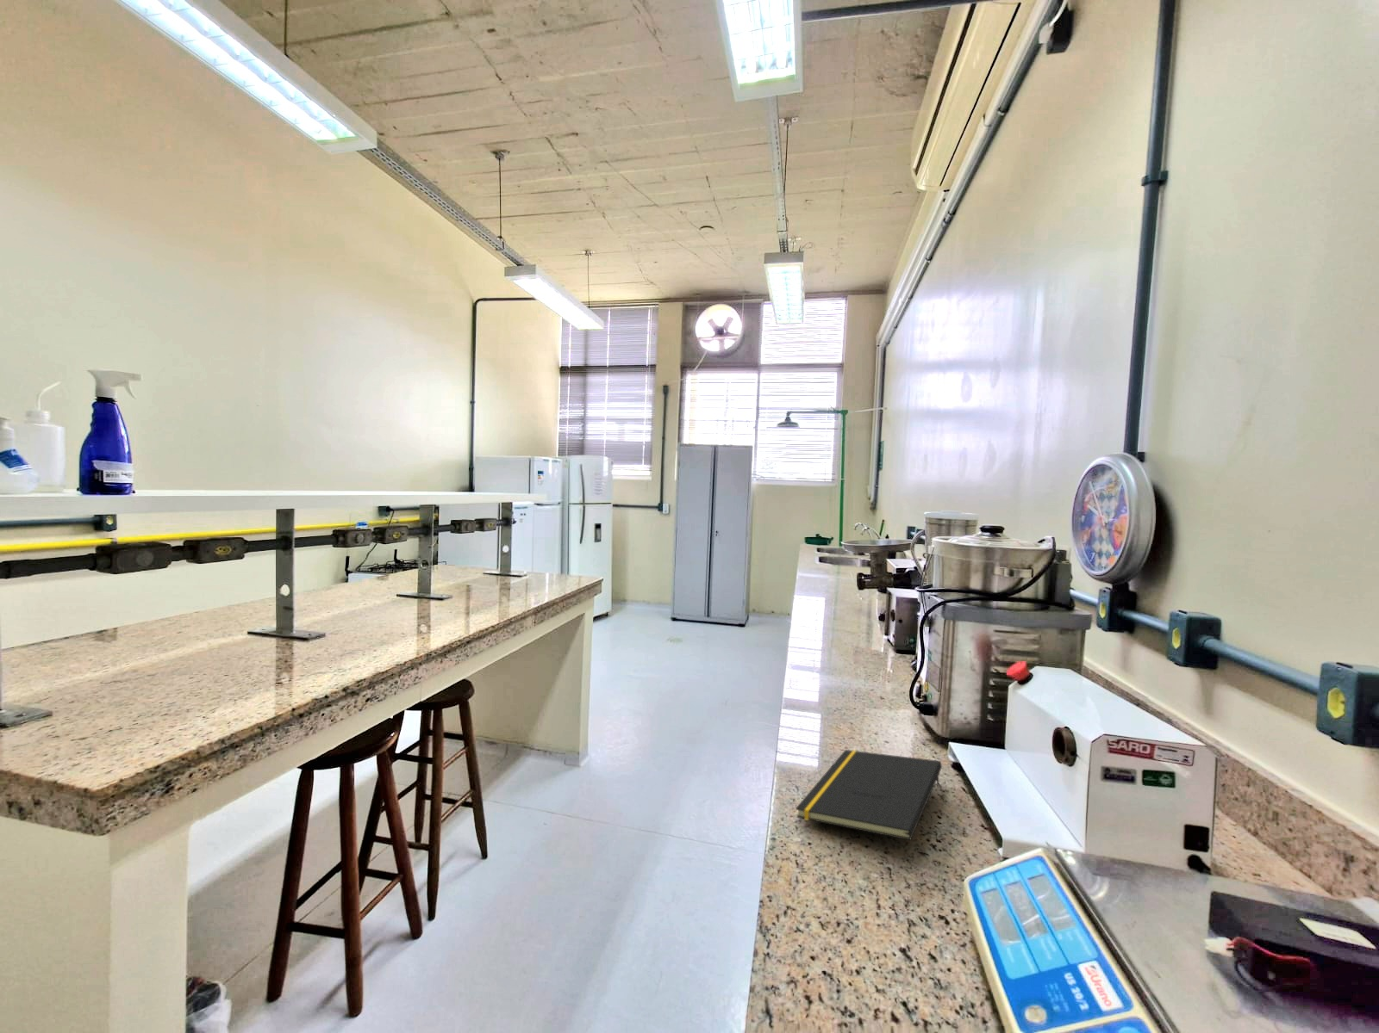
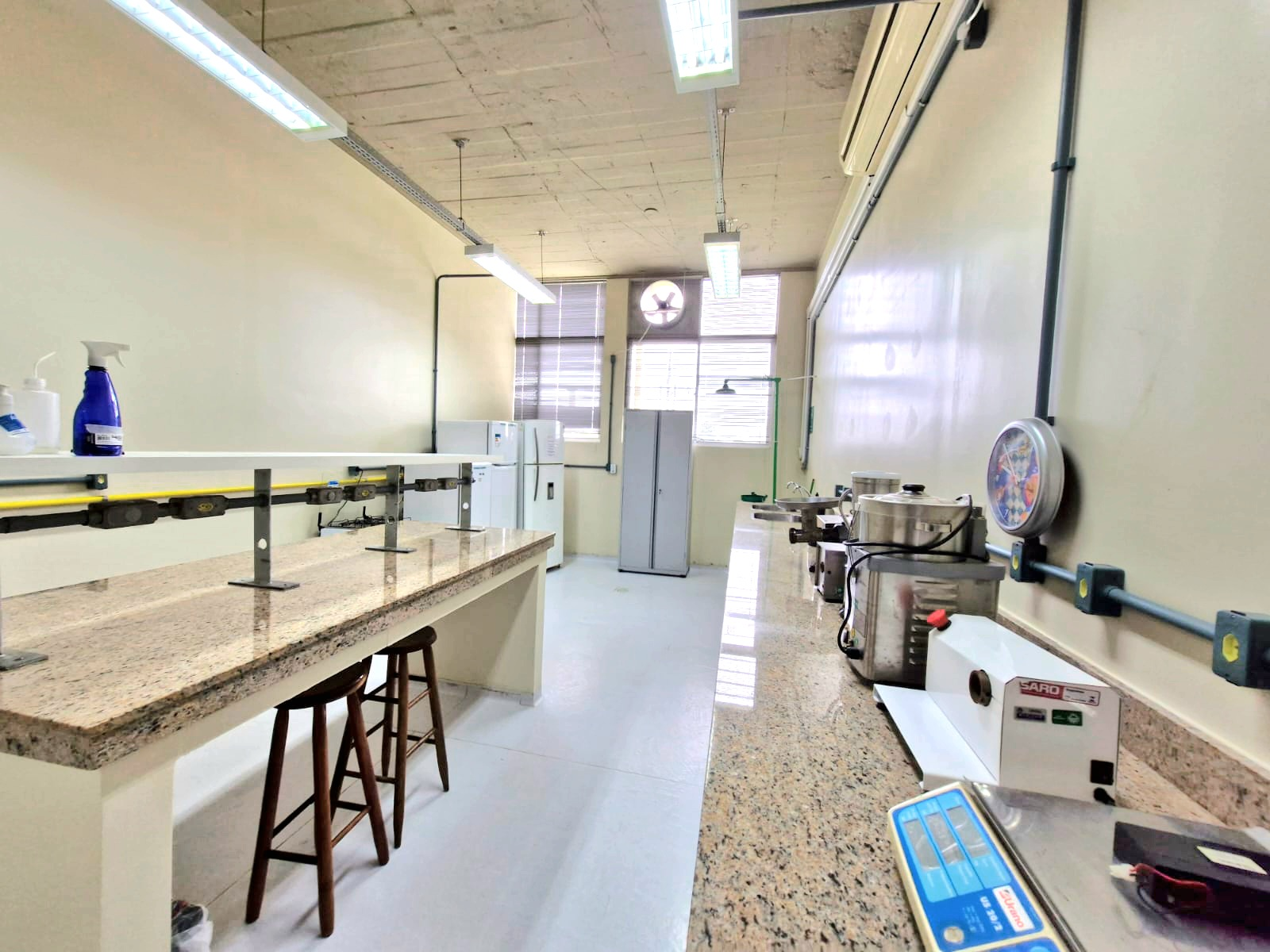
- notepad [795,749,942,841]
